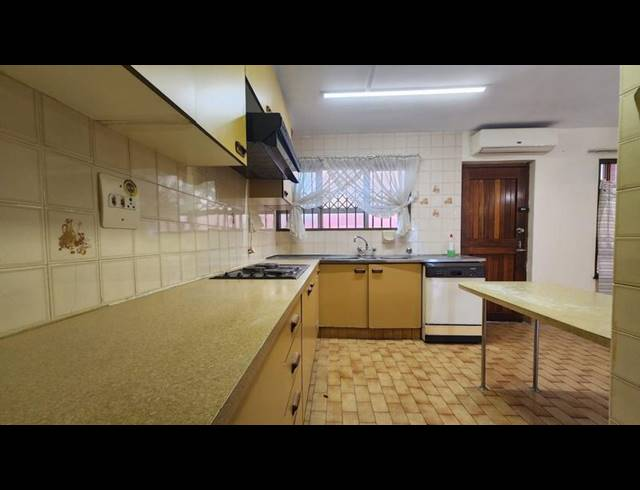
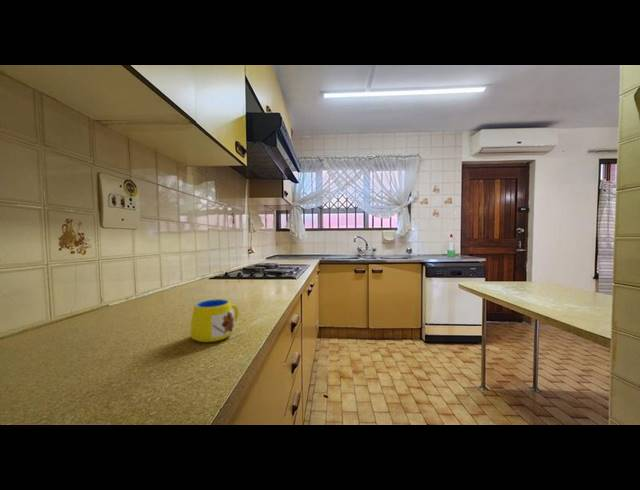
+ mug [189,298,247,343]
